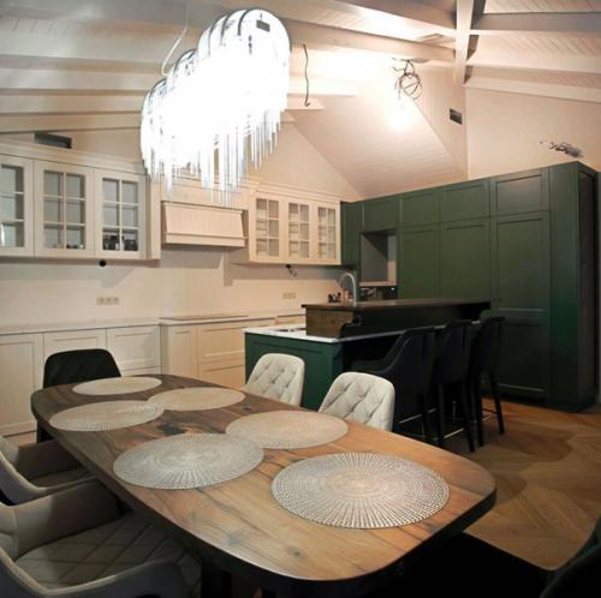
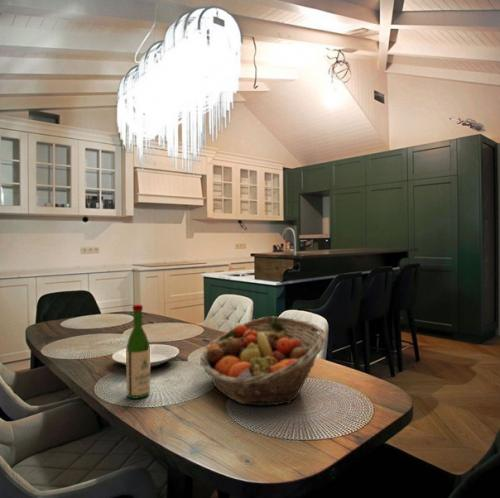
+ fruit basket [199,316,328,407]
+ wine bottle [125,304,151,400]
+ plate [111,343,180,370]
